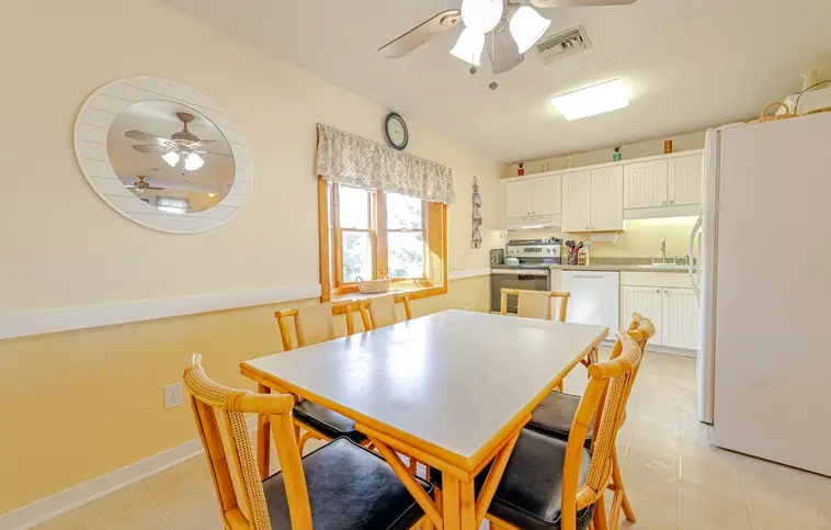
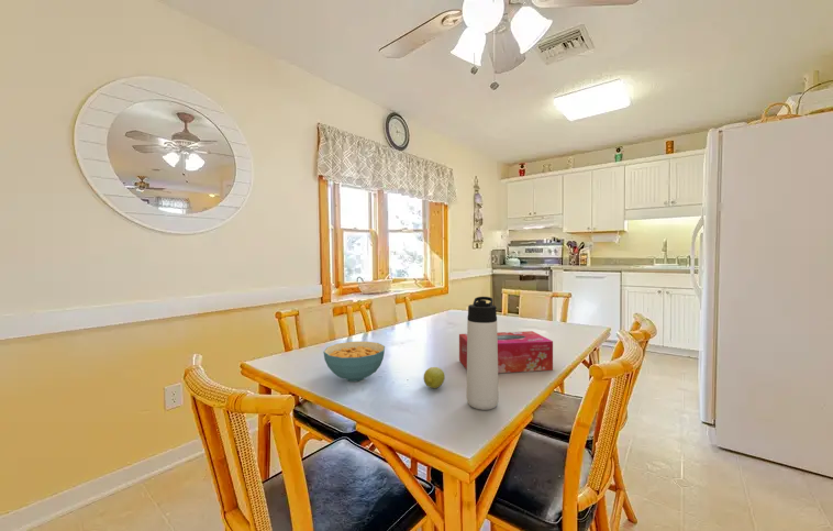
+ fruit [423,366,446,389]
+ tissue box [458,330,554,374]
+ cereal bowl [322,340,386,383]
+ thermos bottle [466,296,499,411]
